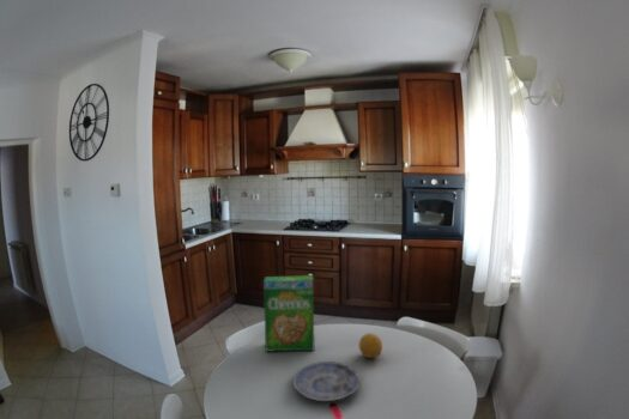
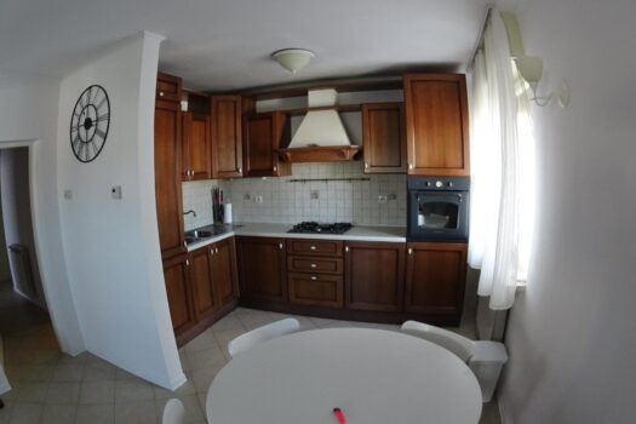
- cereal box [262,274,316,353]
- fruit [358,332,383,359]
- plate [292,360,362,402]
